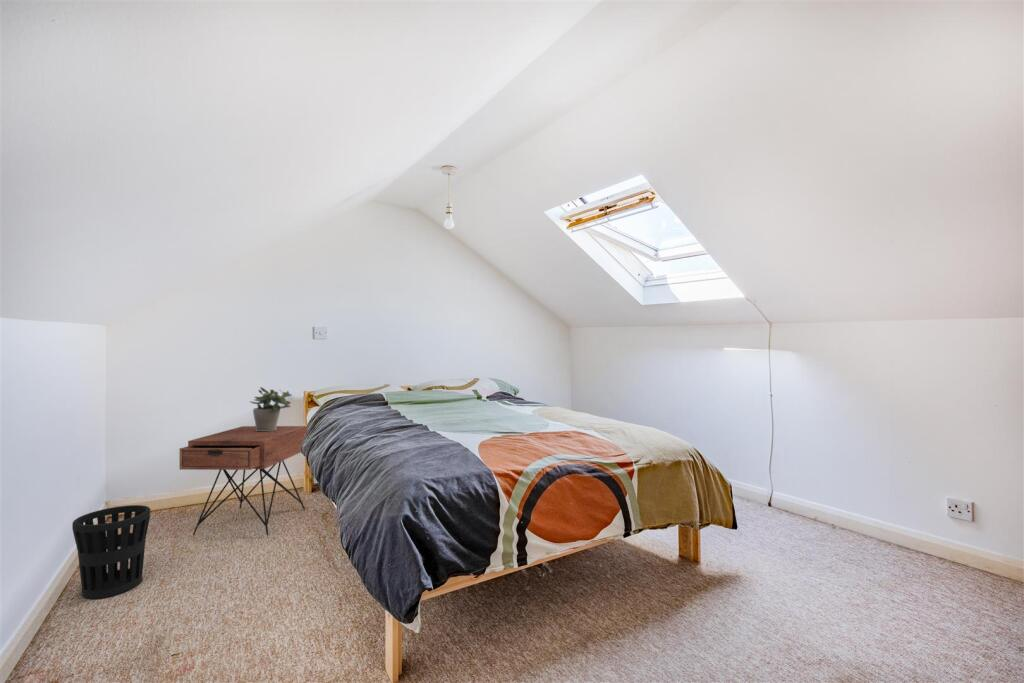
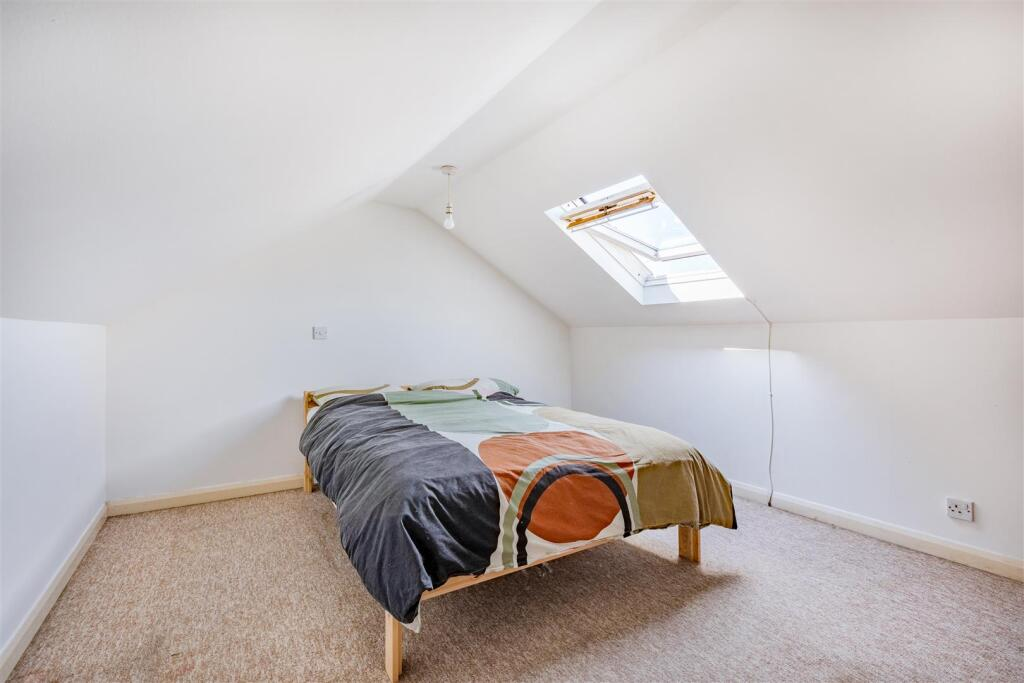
- wastebasket [71,504,151,600]
- nightstand [178,425,308,536]
- potted plant [249,386,293,431]
